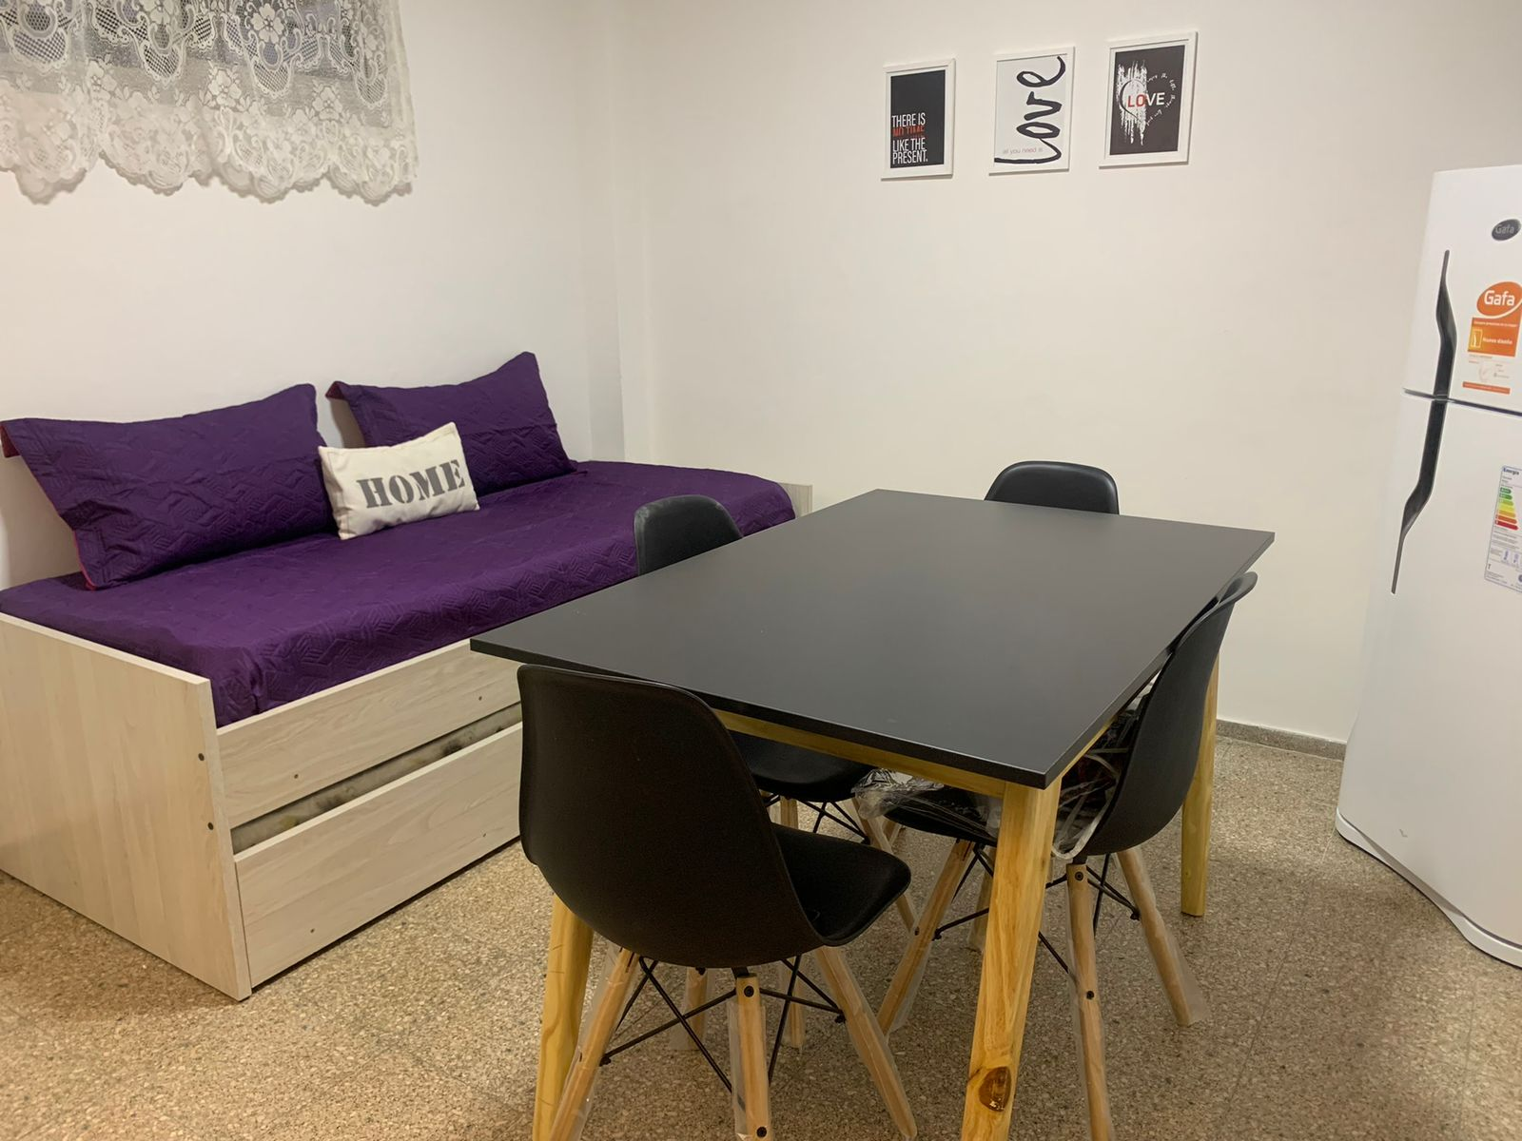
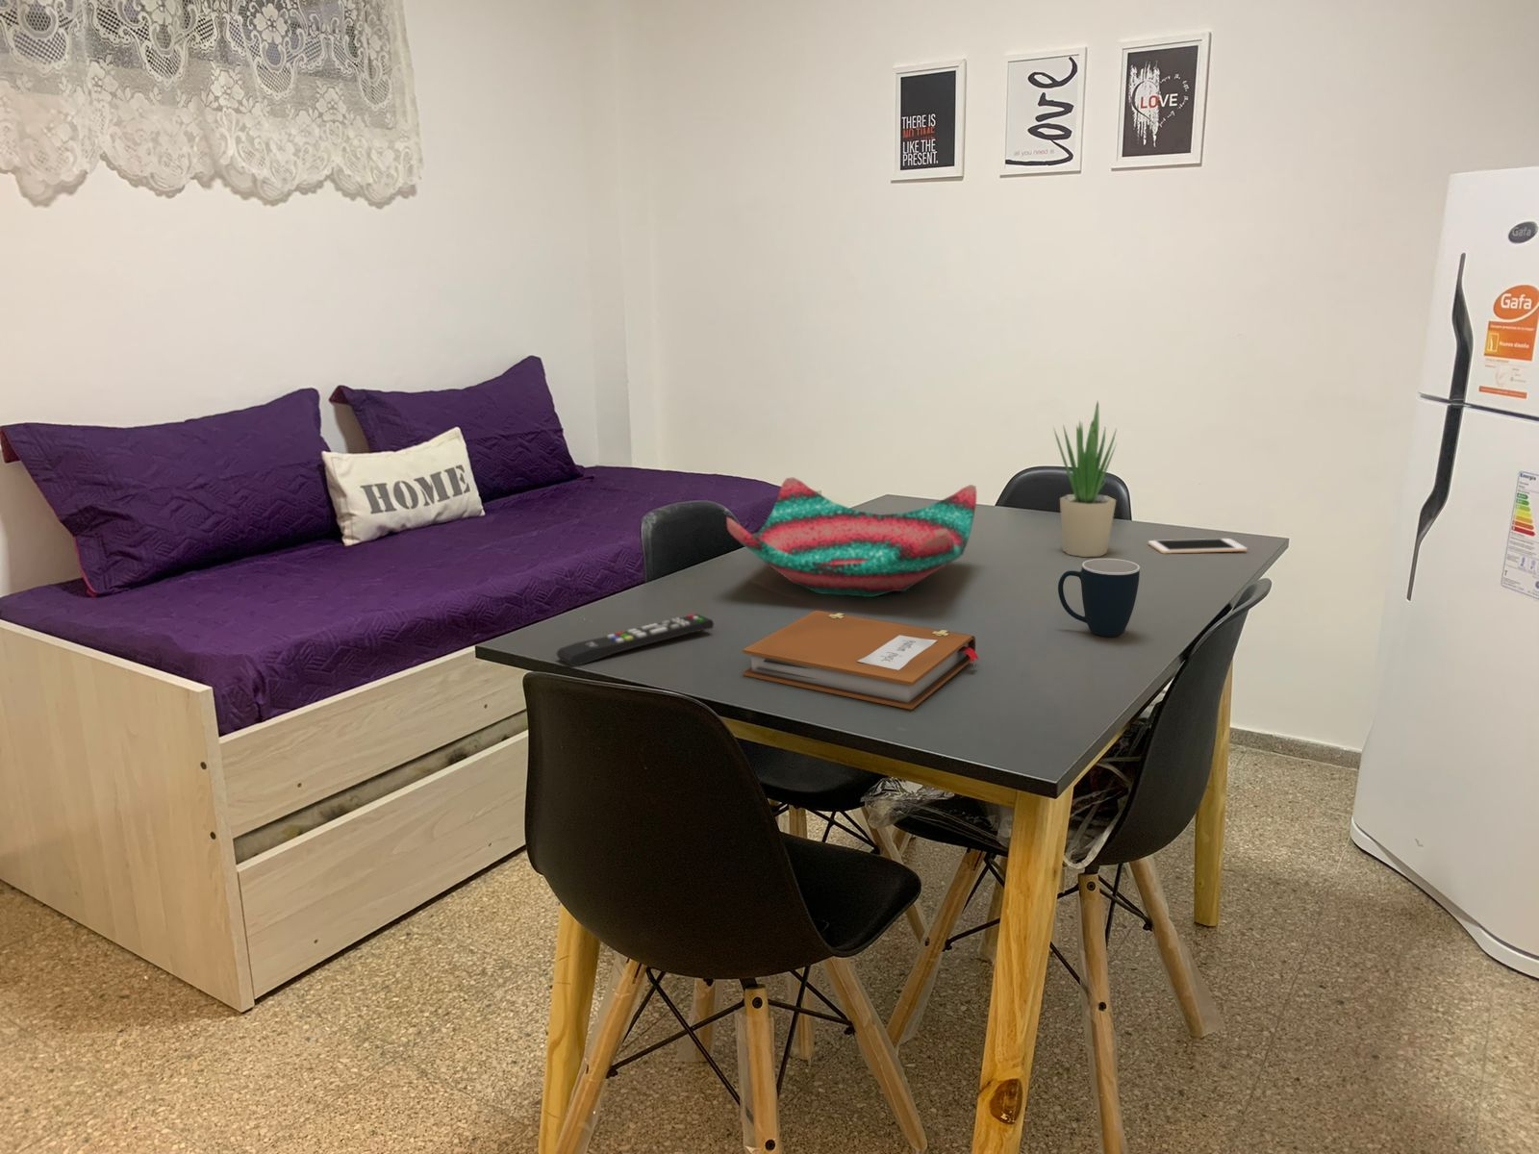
+ decorative bowl [726,476,977,598]
+ notebook [742,610,980,710]
+ potted plant [1052,400,1117,558]
+ mug [1057,558,1140,638]
+ cell phone [1148,537,1248,555]
+ remote control [555,612,715,668]
